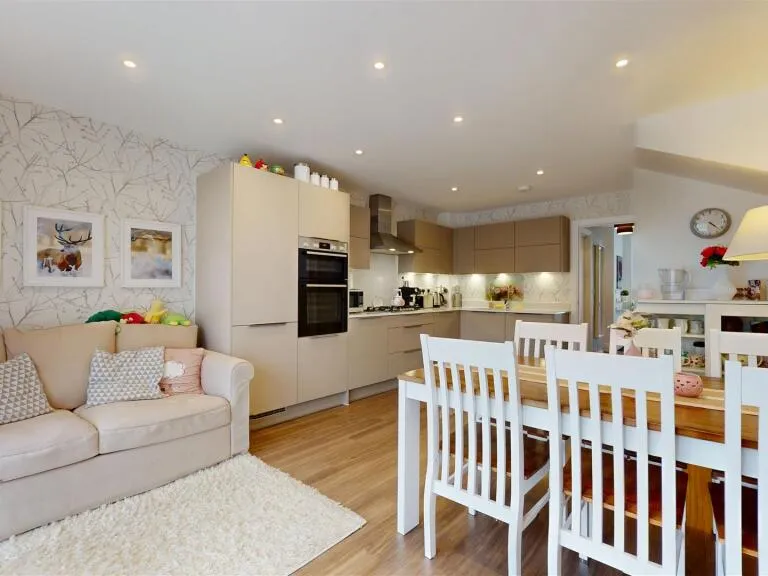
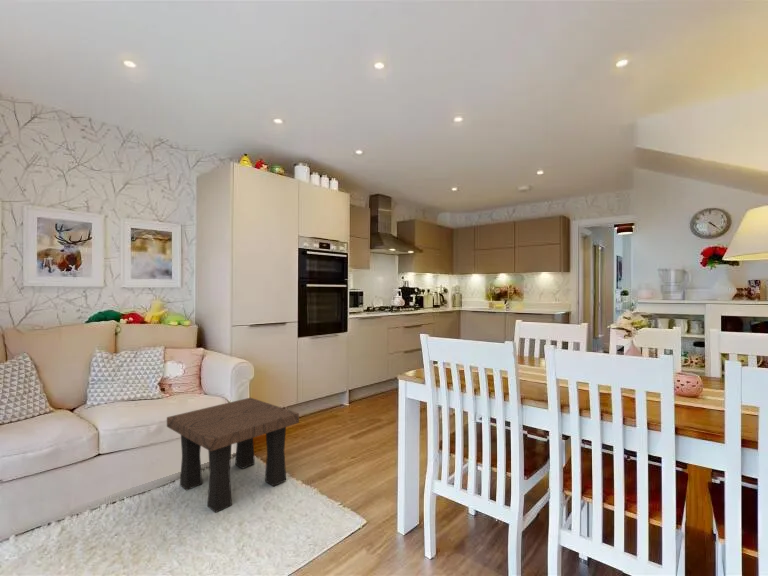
+ side table [166,397,300,513]
